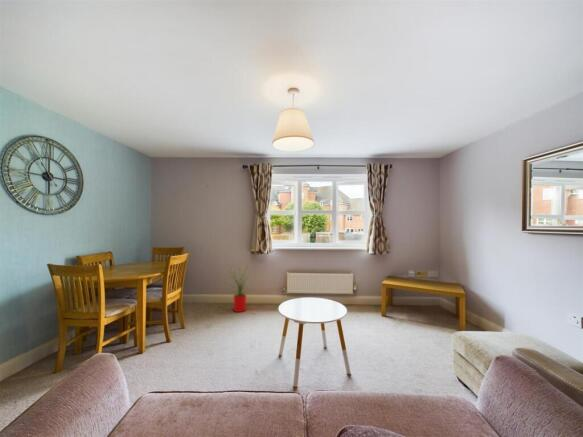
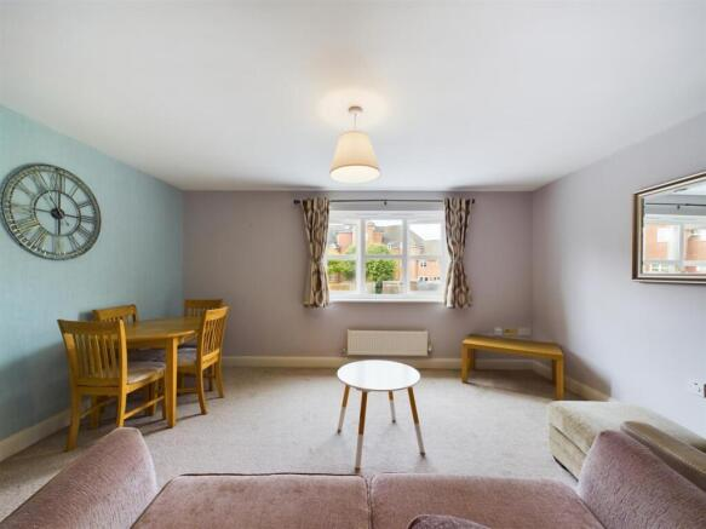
- house plant [222,262,259,313]
